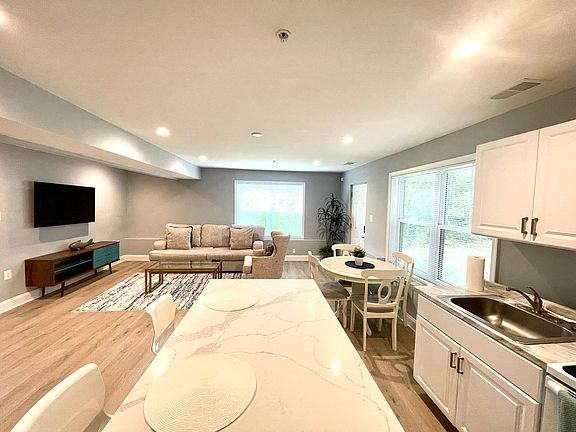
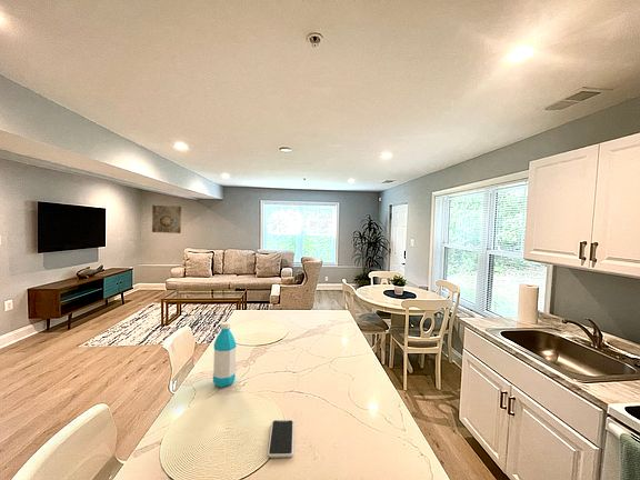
+ smartphone [267,419,296,459]
+ water bottle [212,321,237,389]
+ wall art [151,204,182,234]
